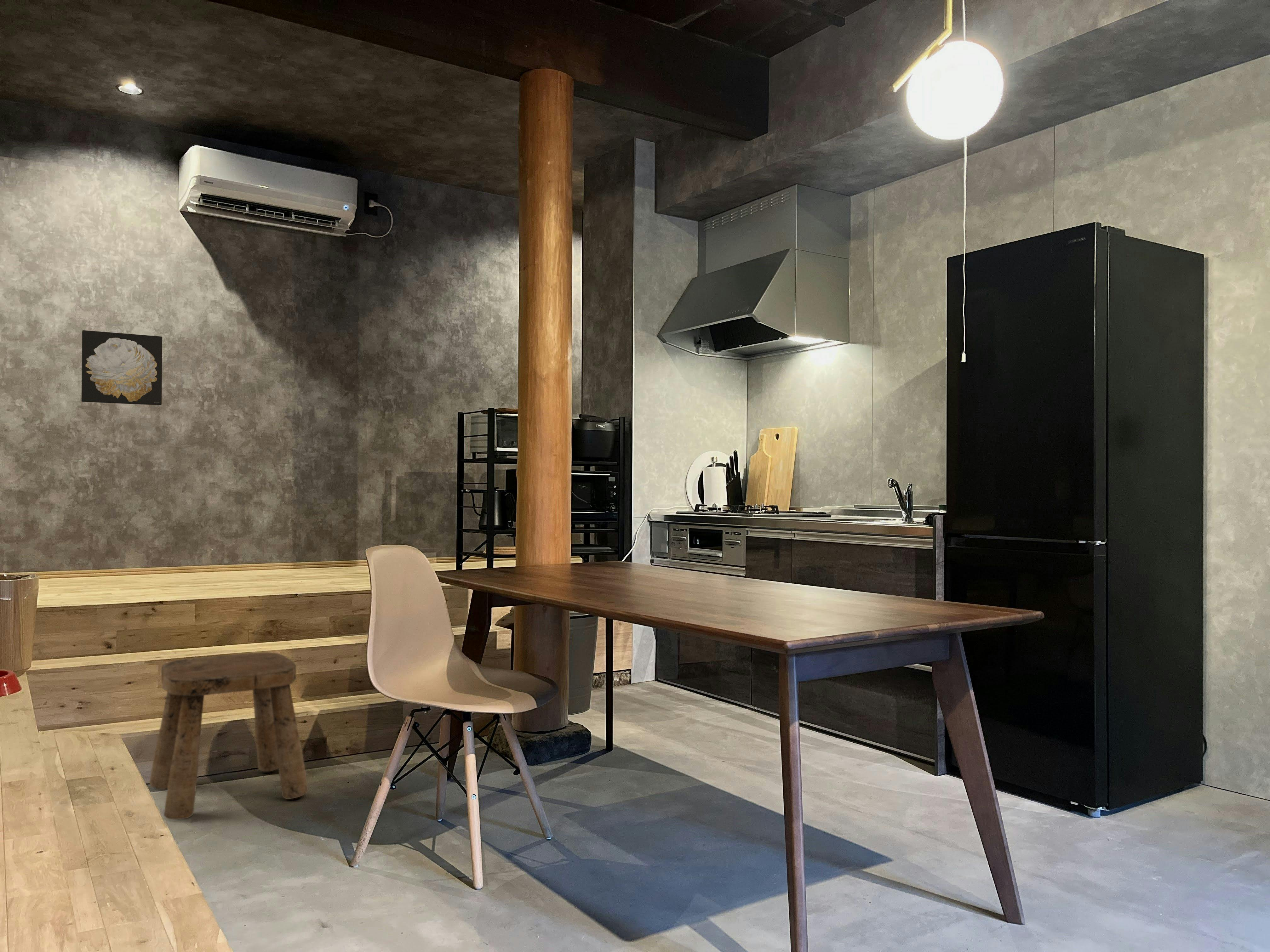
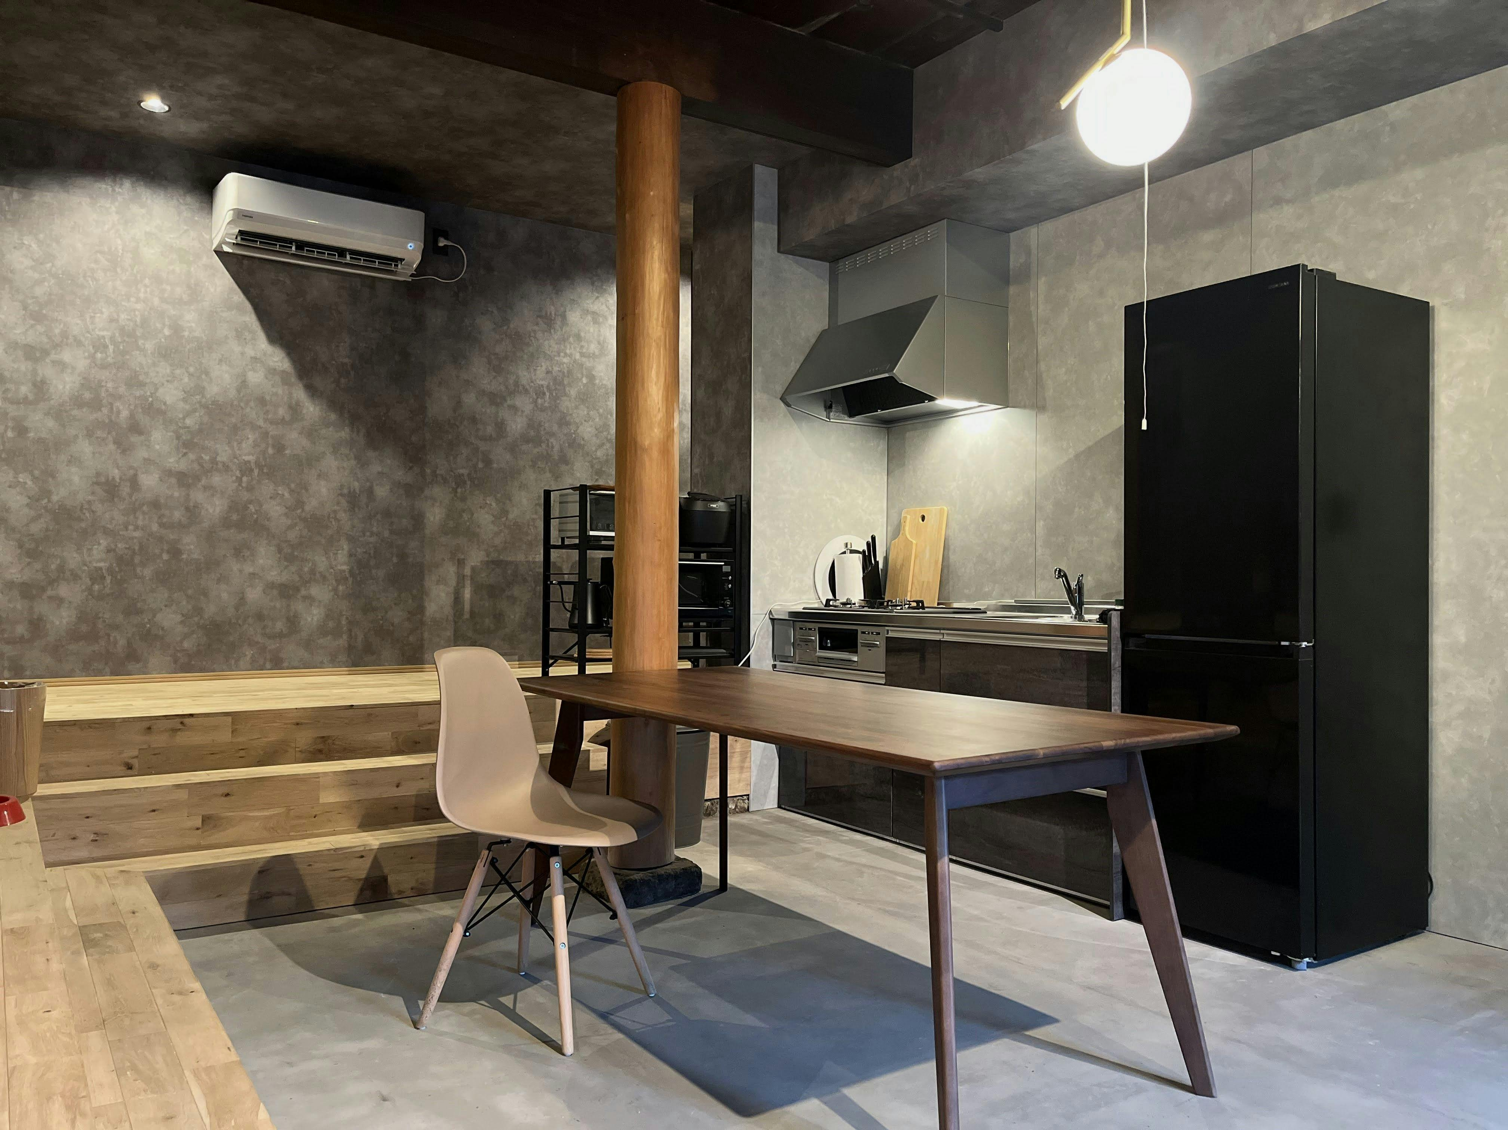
- wall art [81,330,163,405]
- stool [149,652,309,820]
